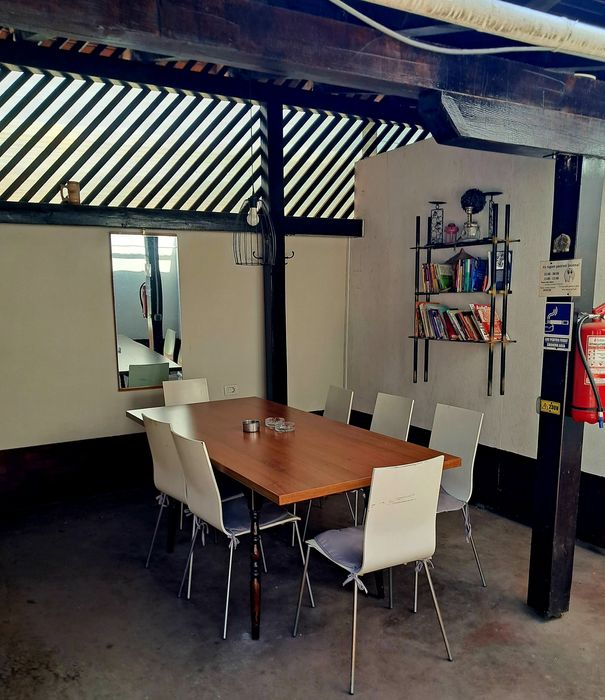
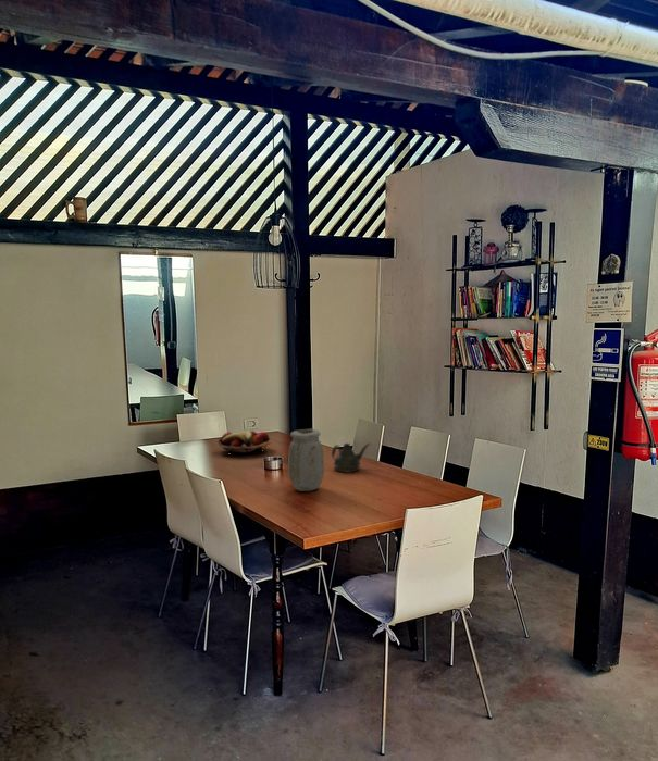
+ fruit basket [218,431,273,454]
+ vase [287,428,325,492]
+ teapot [331,442,371,474]
